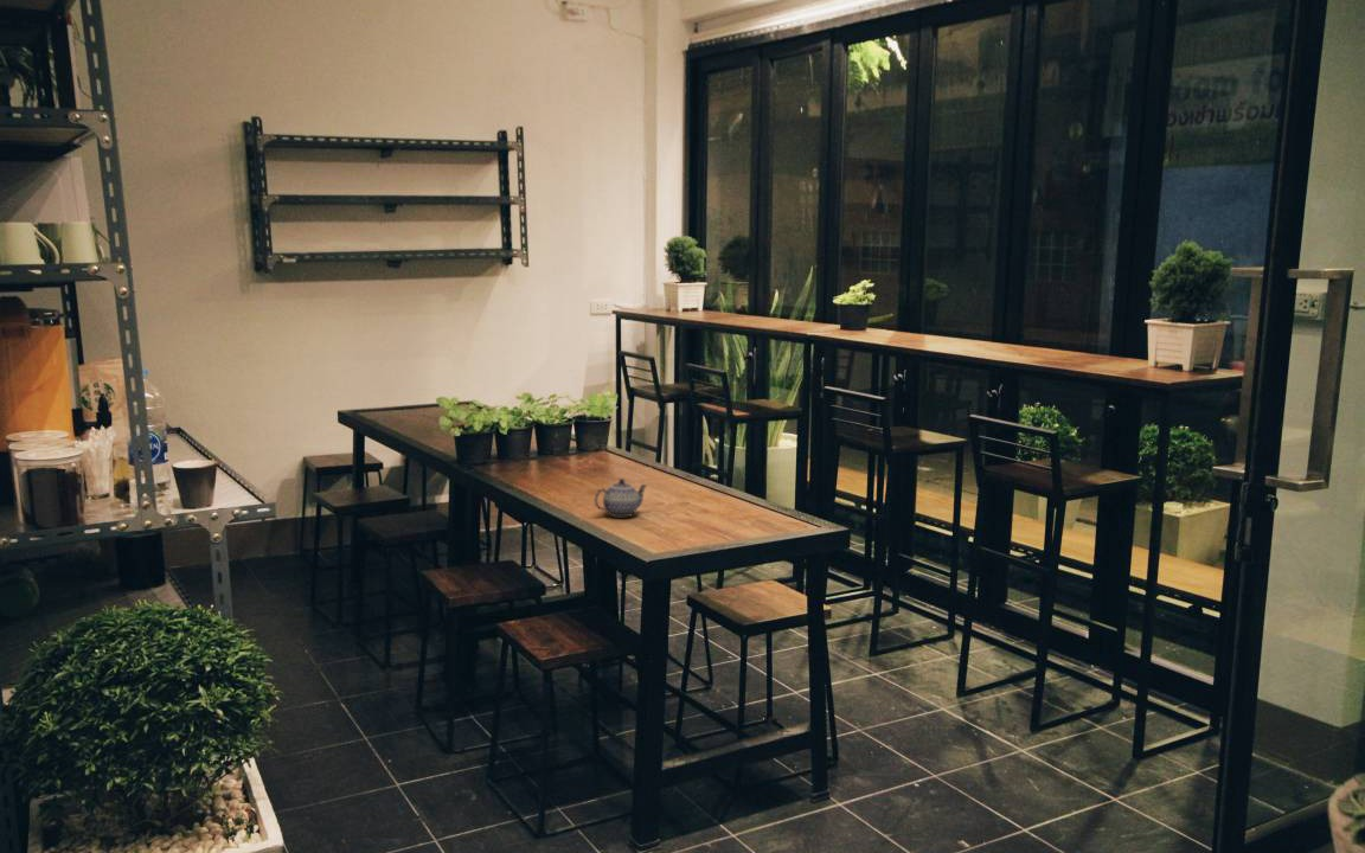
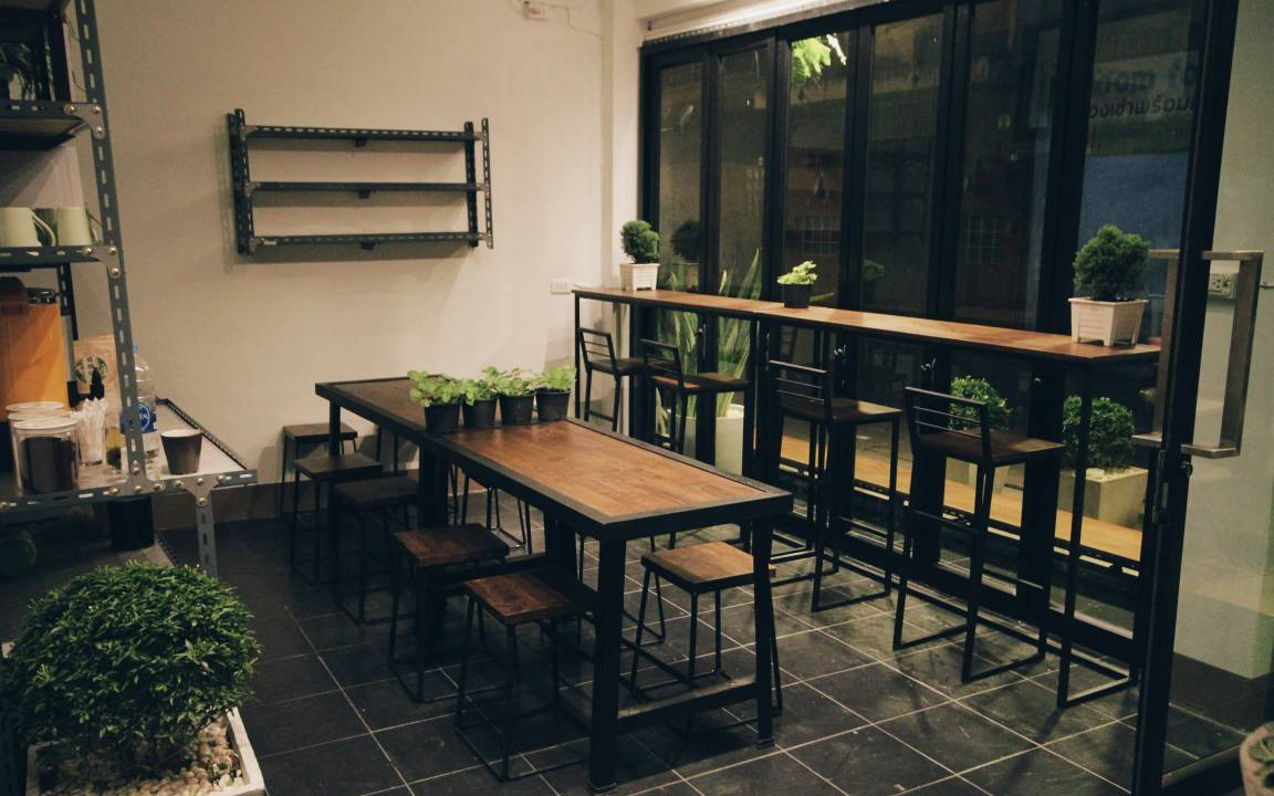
- teapot [594,477,648,518]
